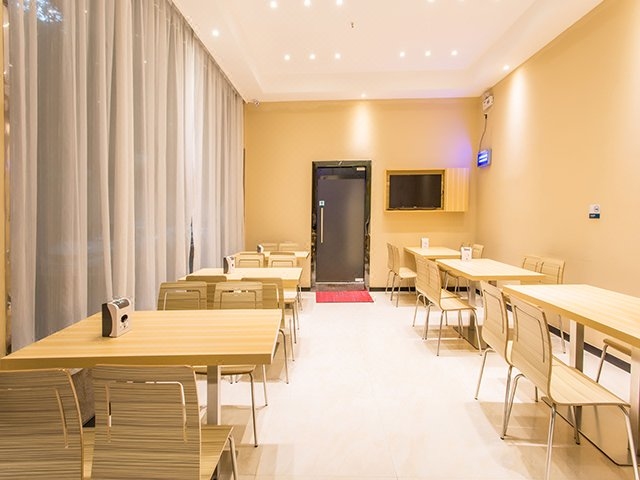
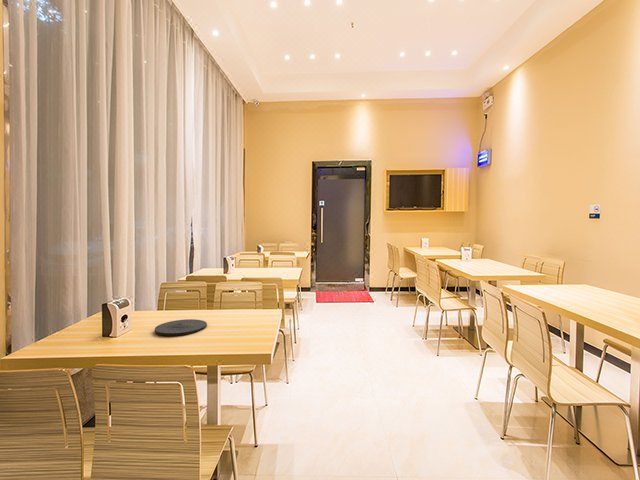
+ plate [154,318,208,337]
